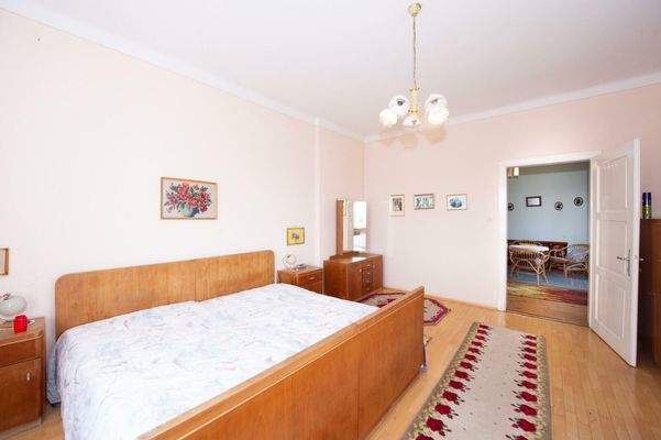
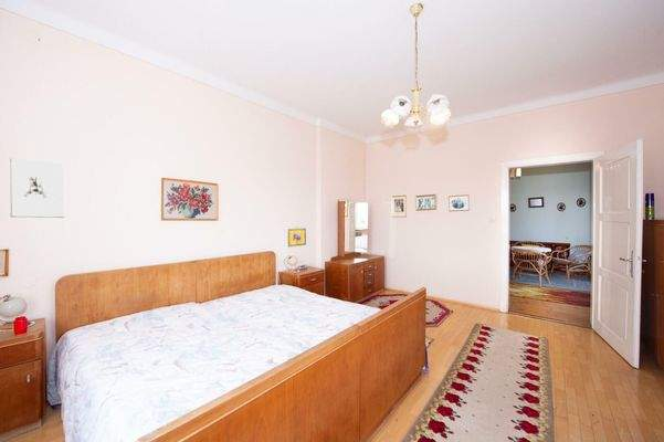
+ wall sculpture [9,156,65,219]
